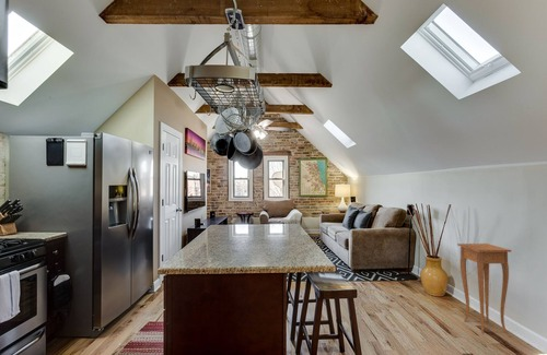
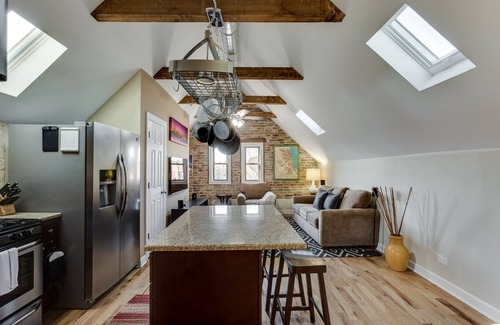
- side table [456,242,512,334]
